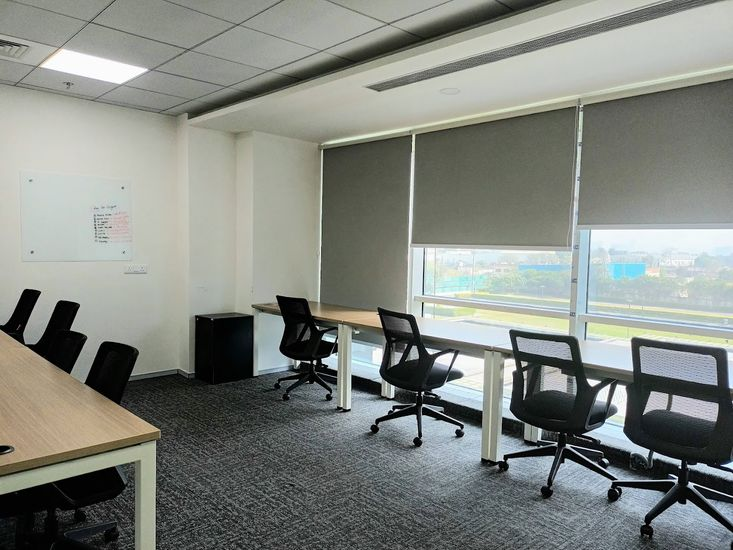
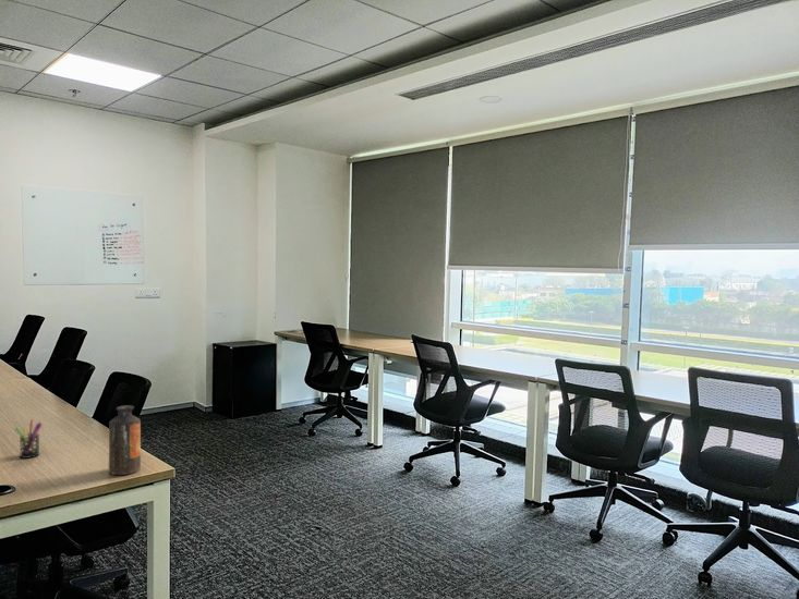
+ pen holder [13,418,44,460]
+ bottle [108,404,142,476]
